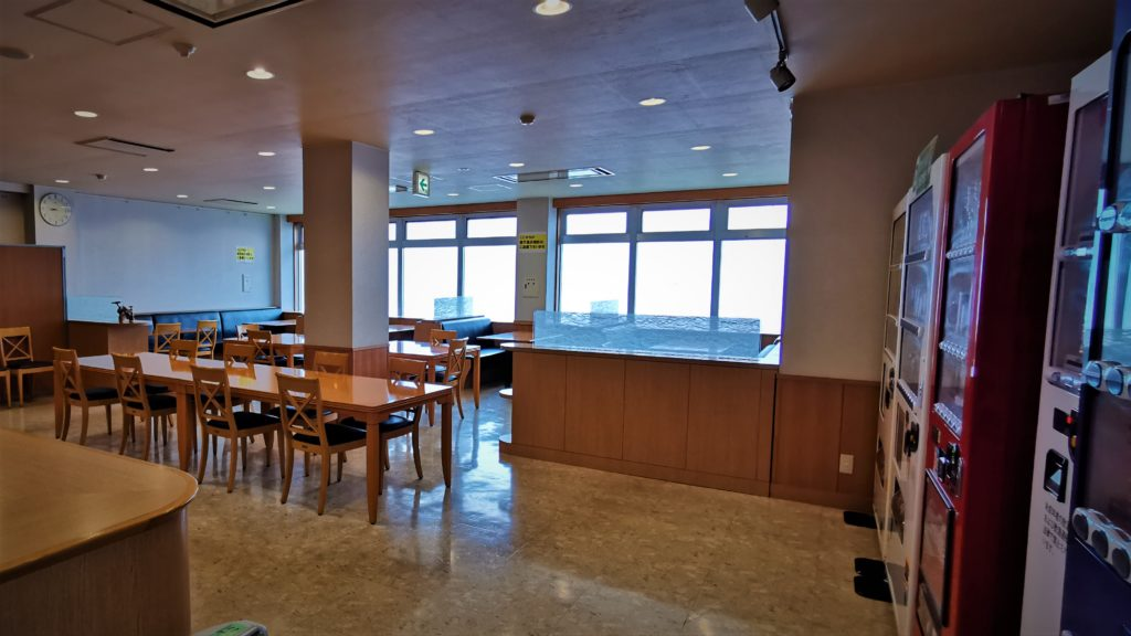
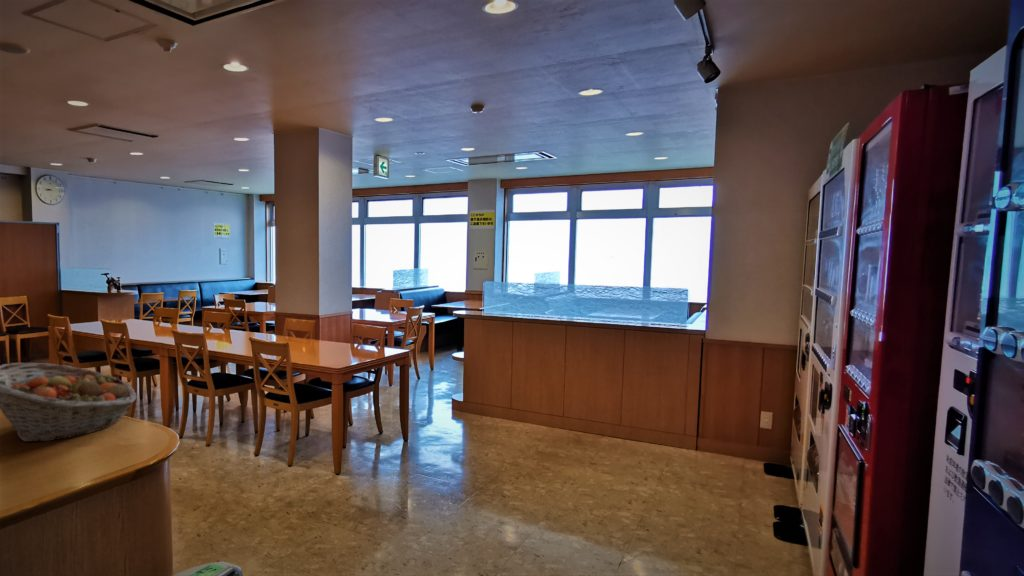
+ fruit basket [0,362,137,443]
